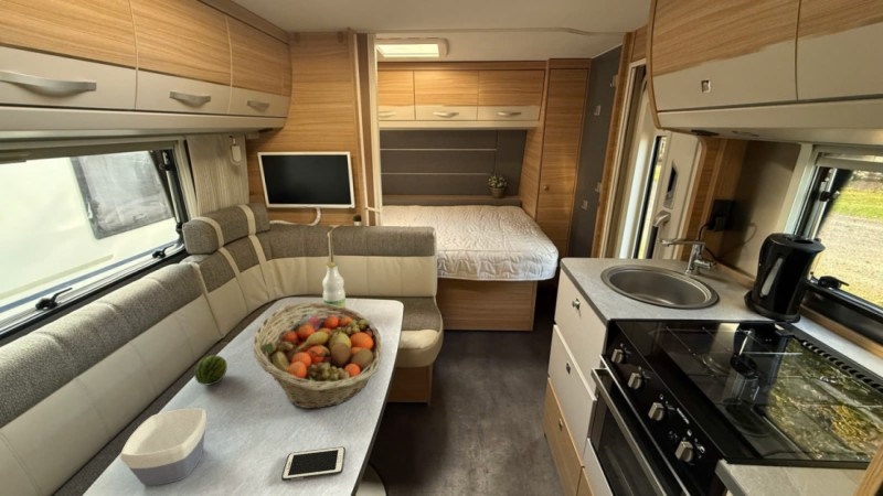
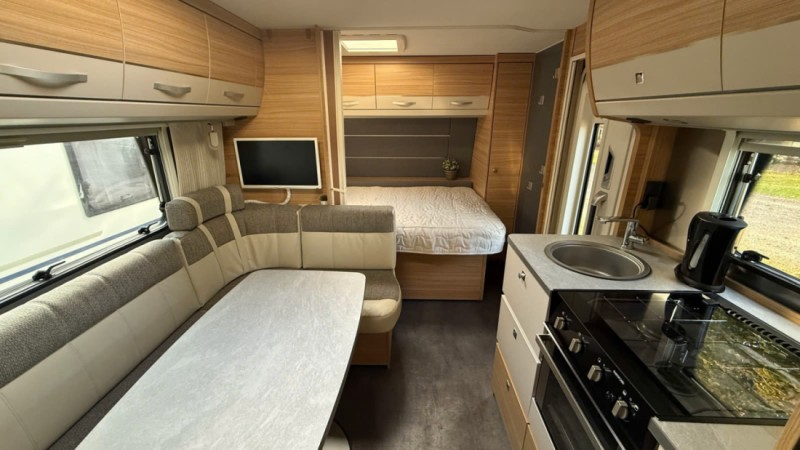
- bowl [119,408,208,486]
- cell phone [280,446,347,482]
- fruit basket [252,301,383,410]
- bottle [321,261,347,308]
- fruit [193,354,228,386]
